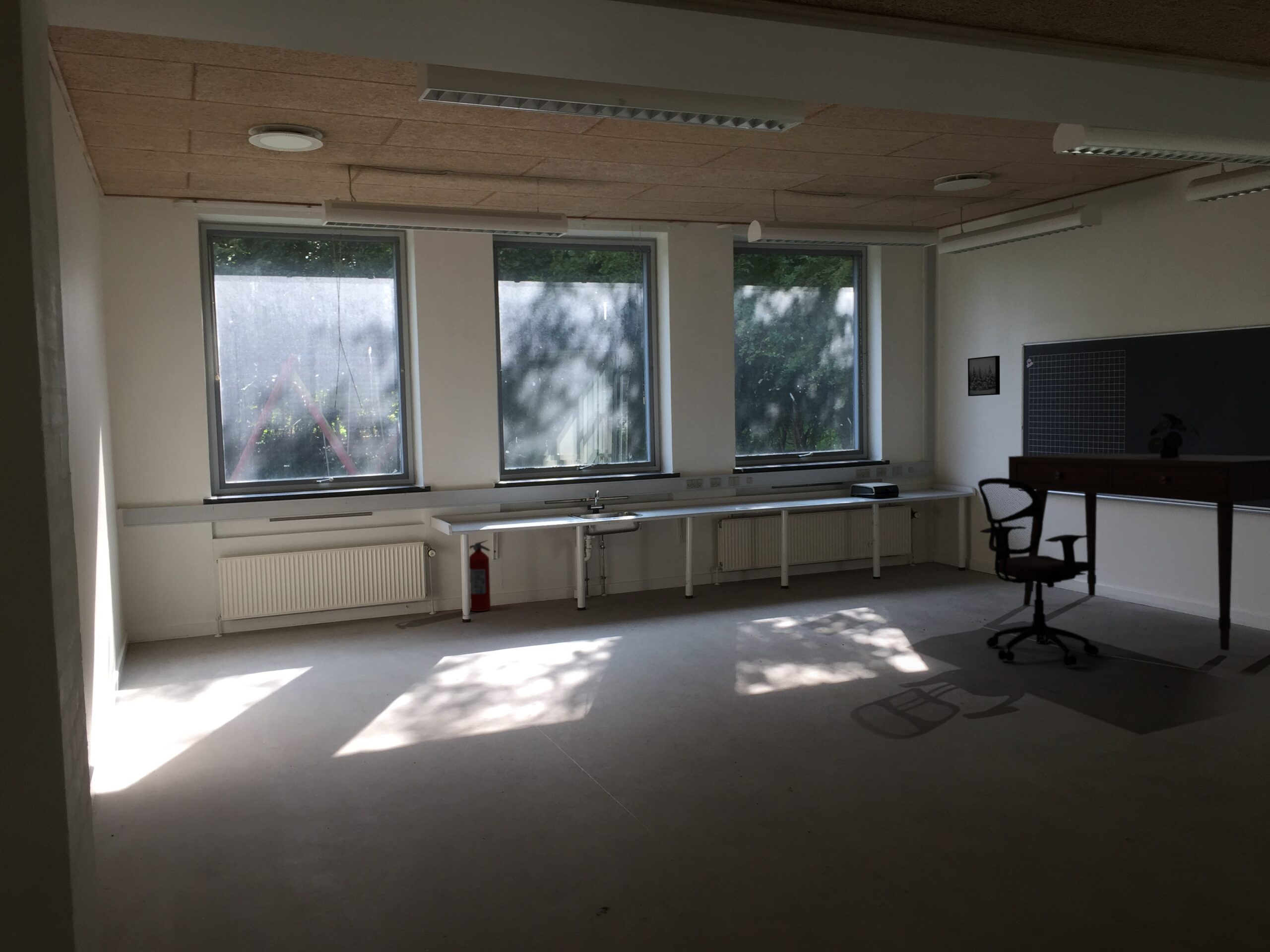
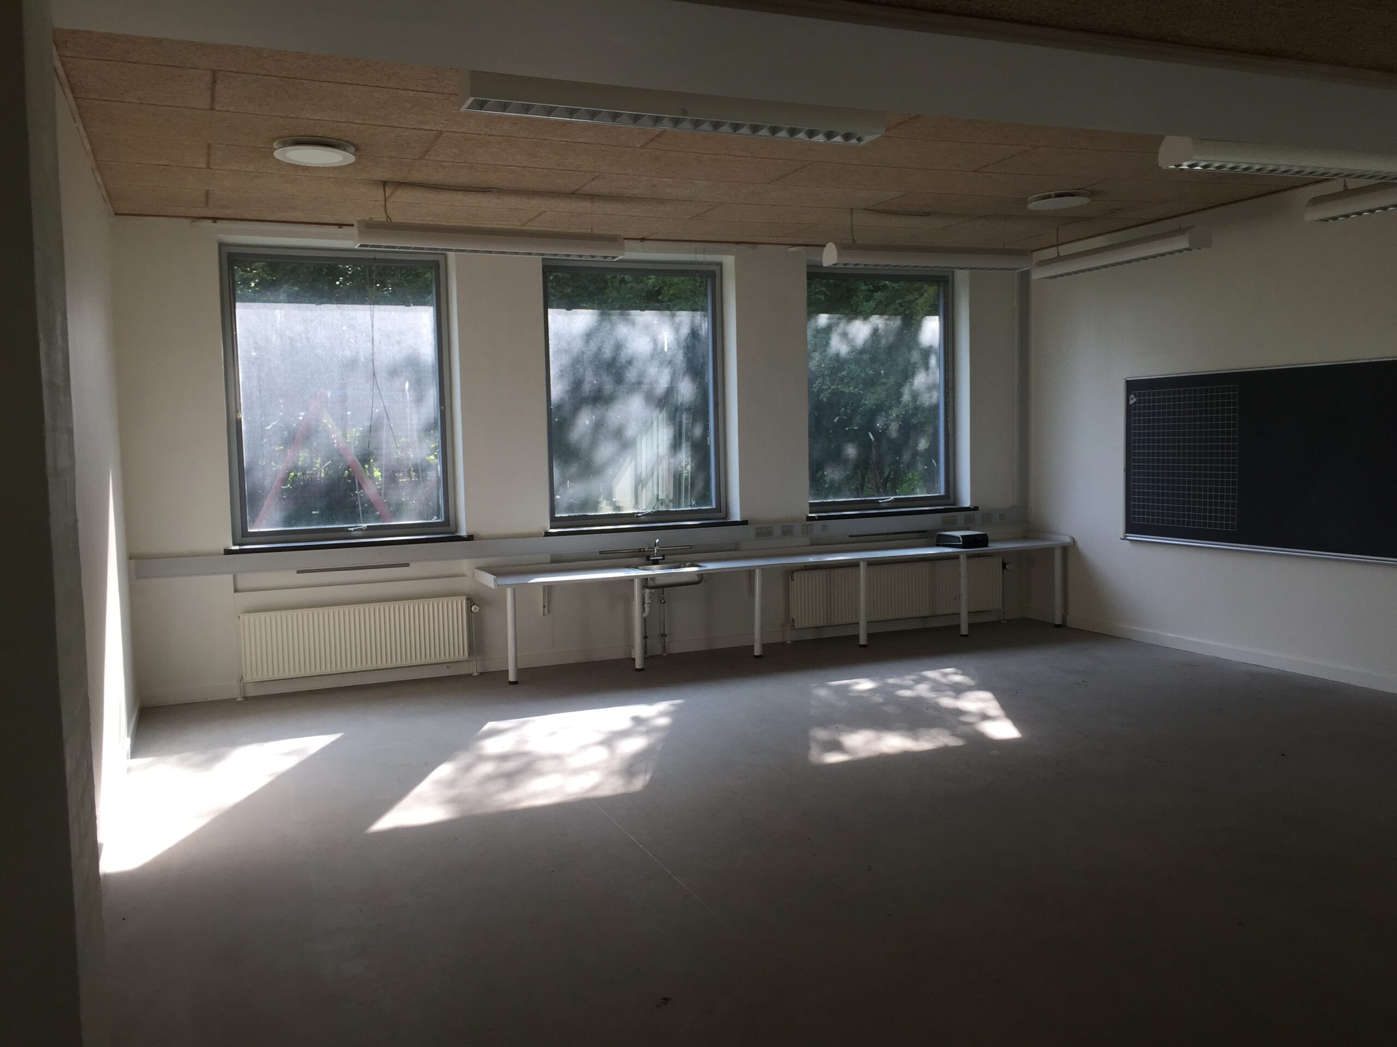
- potted plant [1131,413,1200,457]
- office chair [977,477,1100,667]
- wall art [967,355,1001,397]
- fire extinguisher [469,539,491,612]
- desk [1008,453,1270,651]
